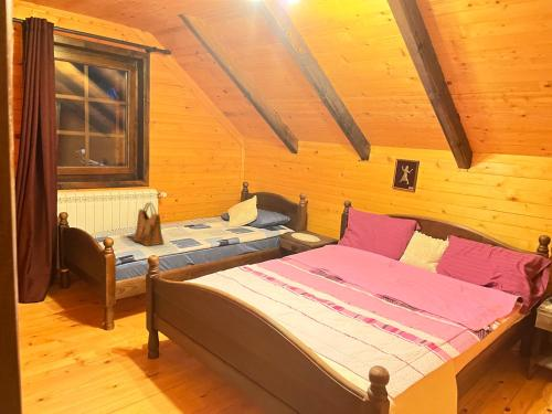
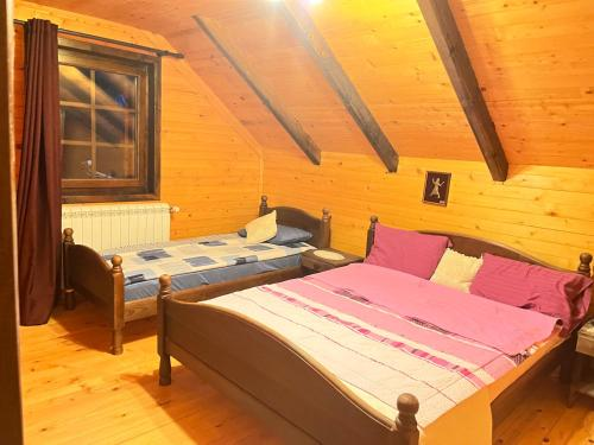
- grocery bag [132,201,166,247]
